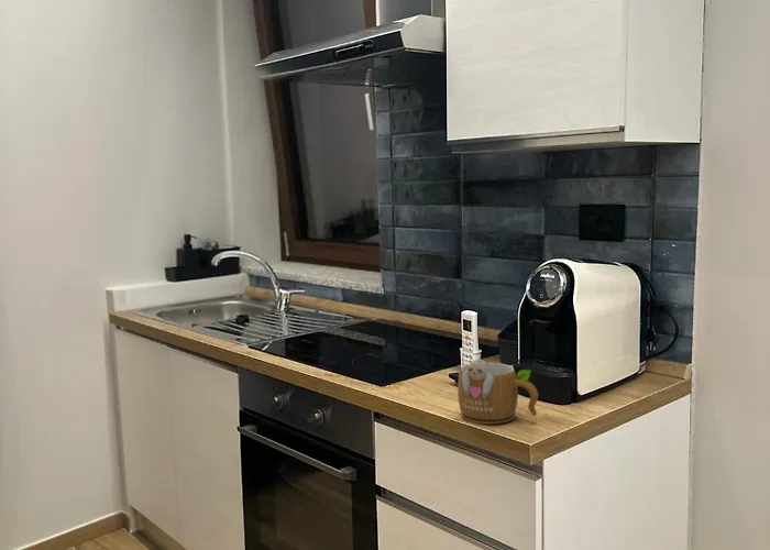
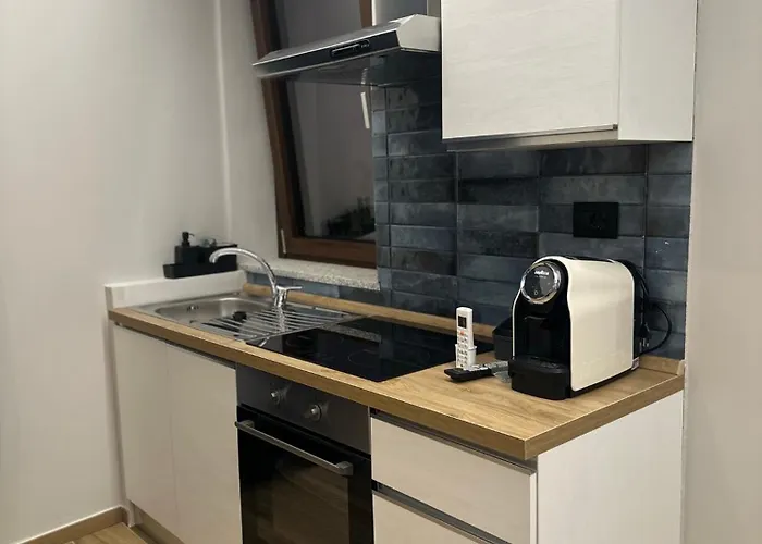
- mug [457,359,539,425]
